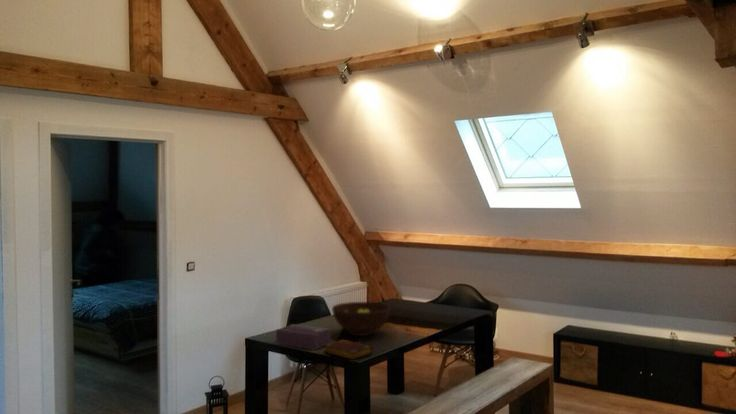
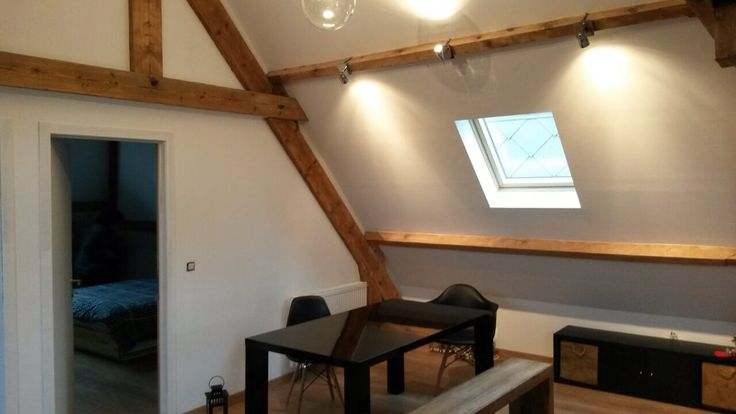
- fruit bowl [331,301,392,337]
- book [323,339,374,361]
- tissue box [275,323,332,351]
